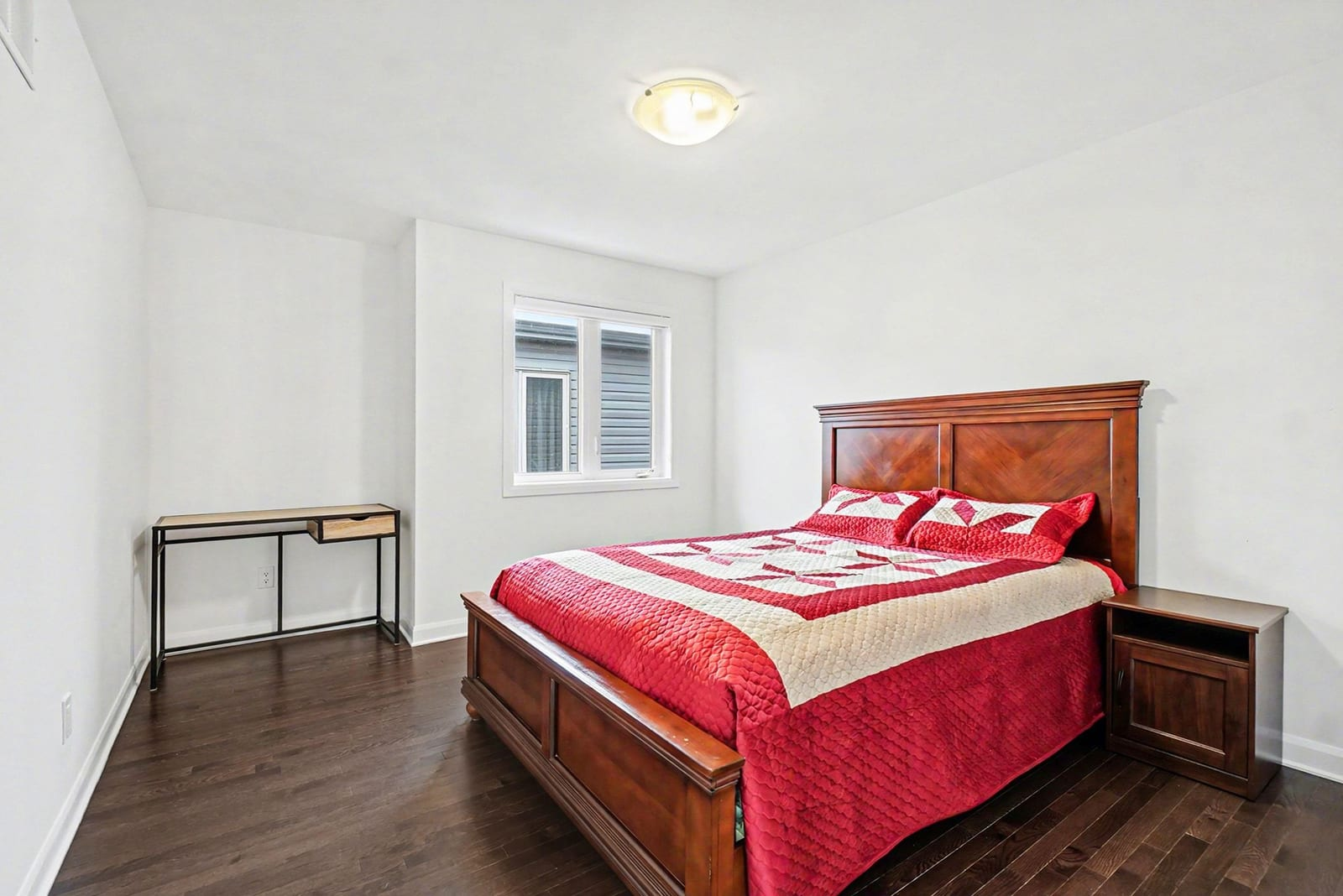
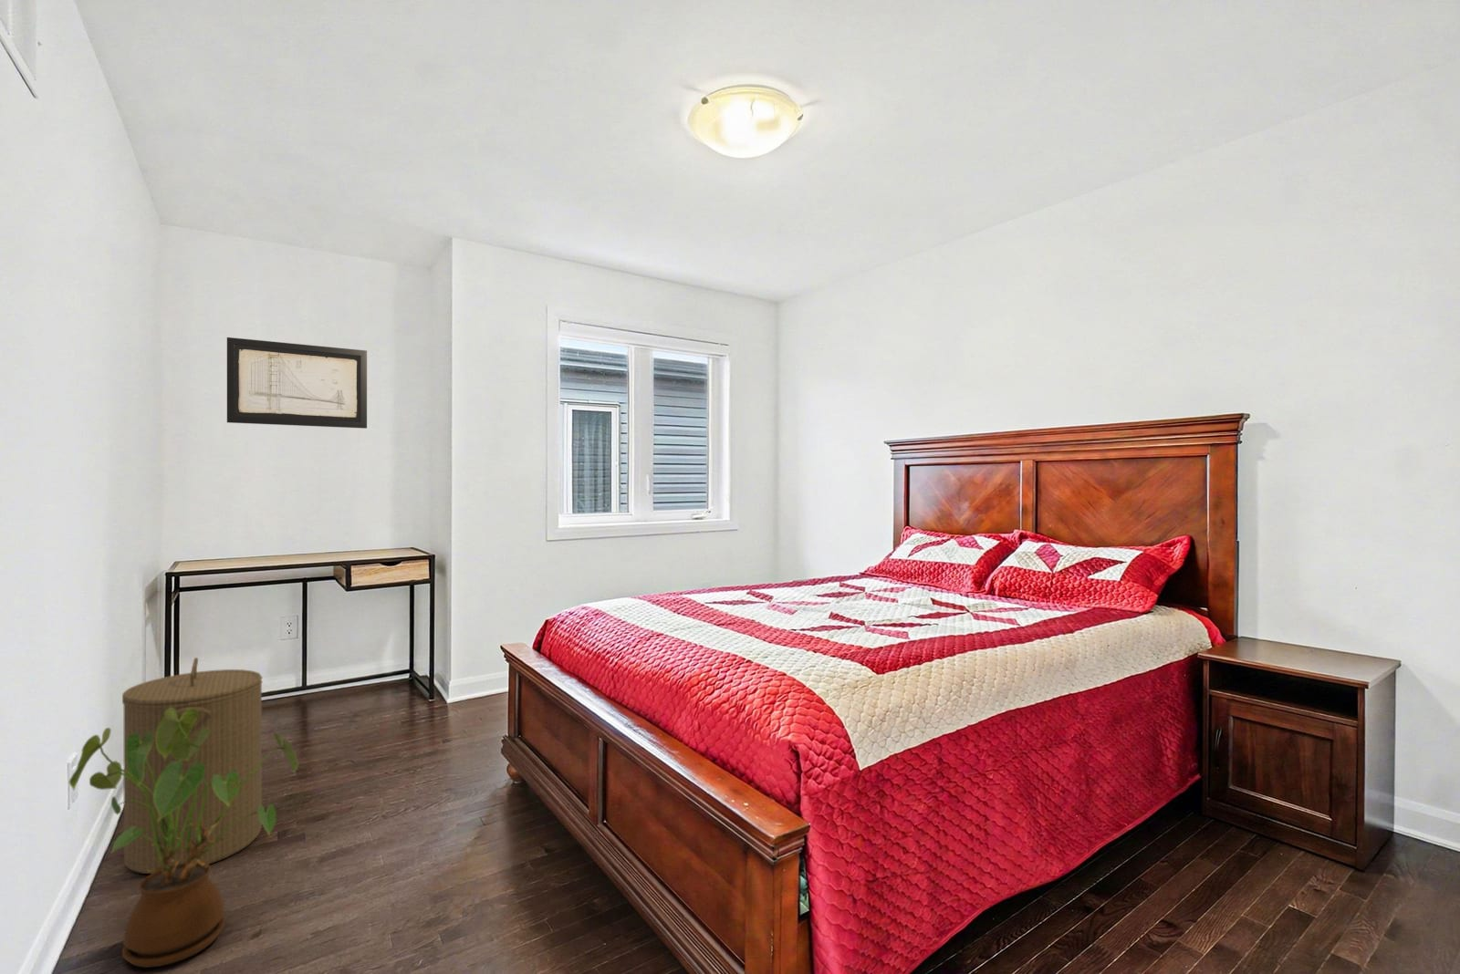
+ laundry hamper [122,657,264,875]
+ wall art [226,337,367,429]
+ house plant [68,708,299,969]
